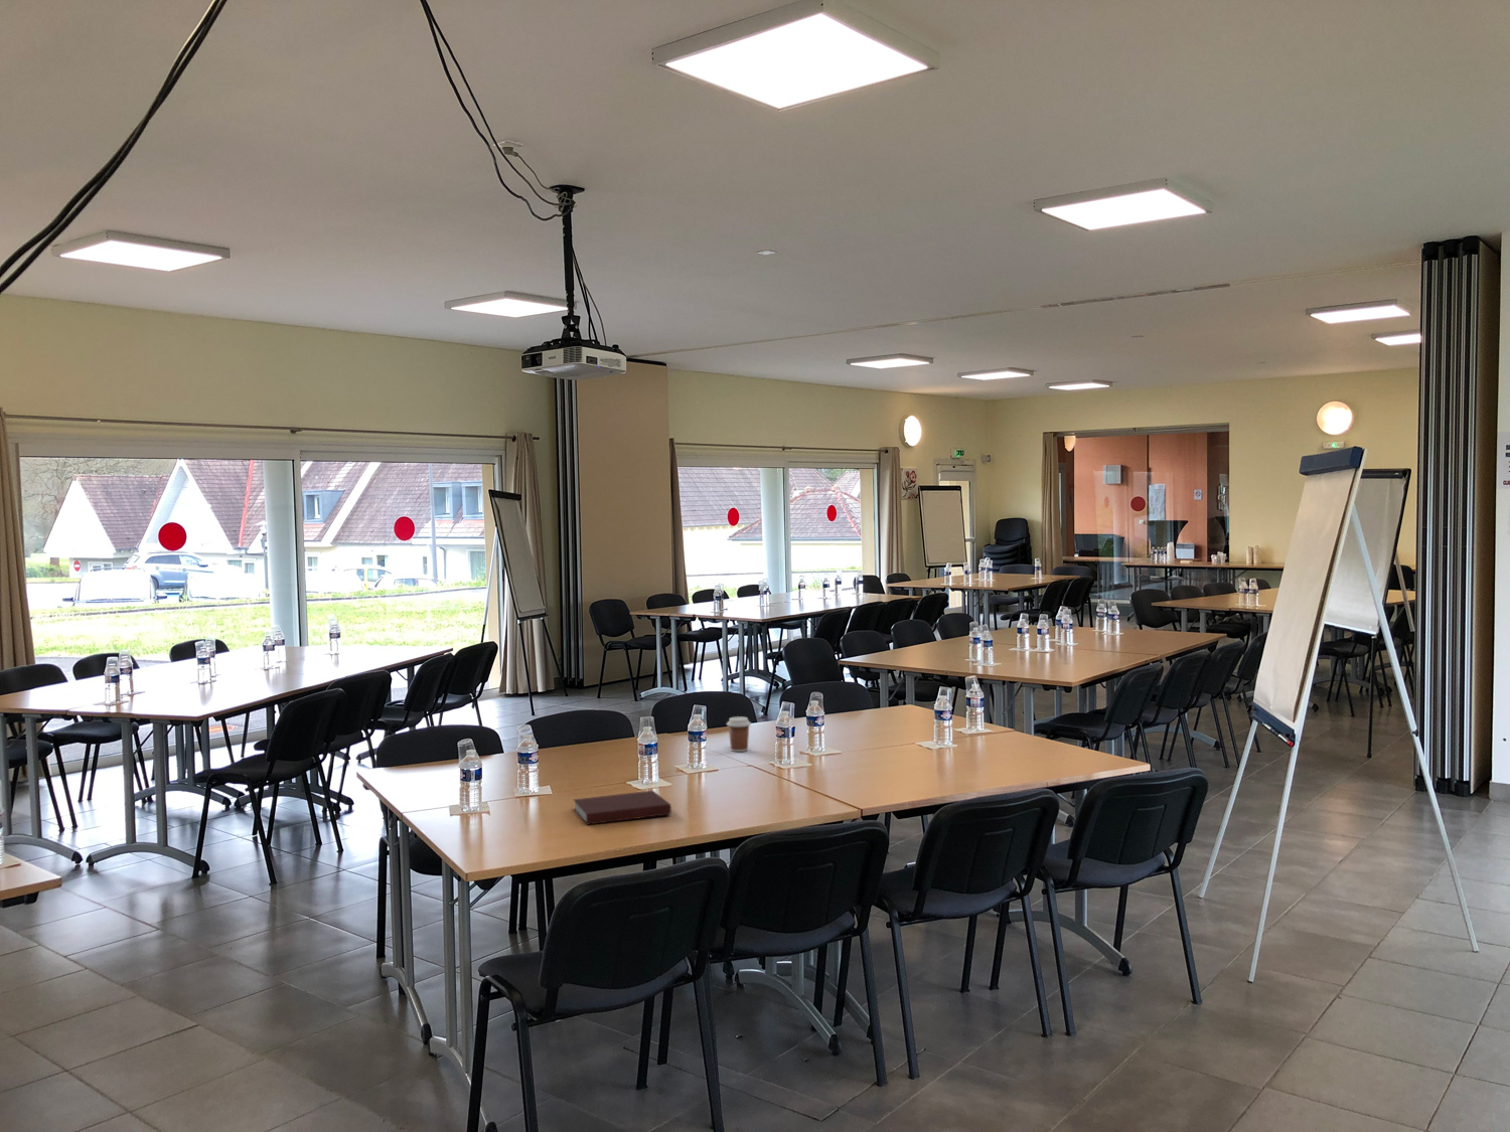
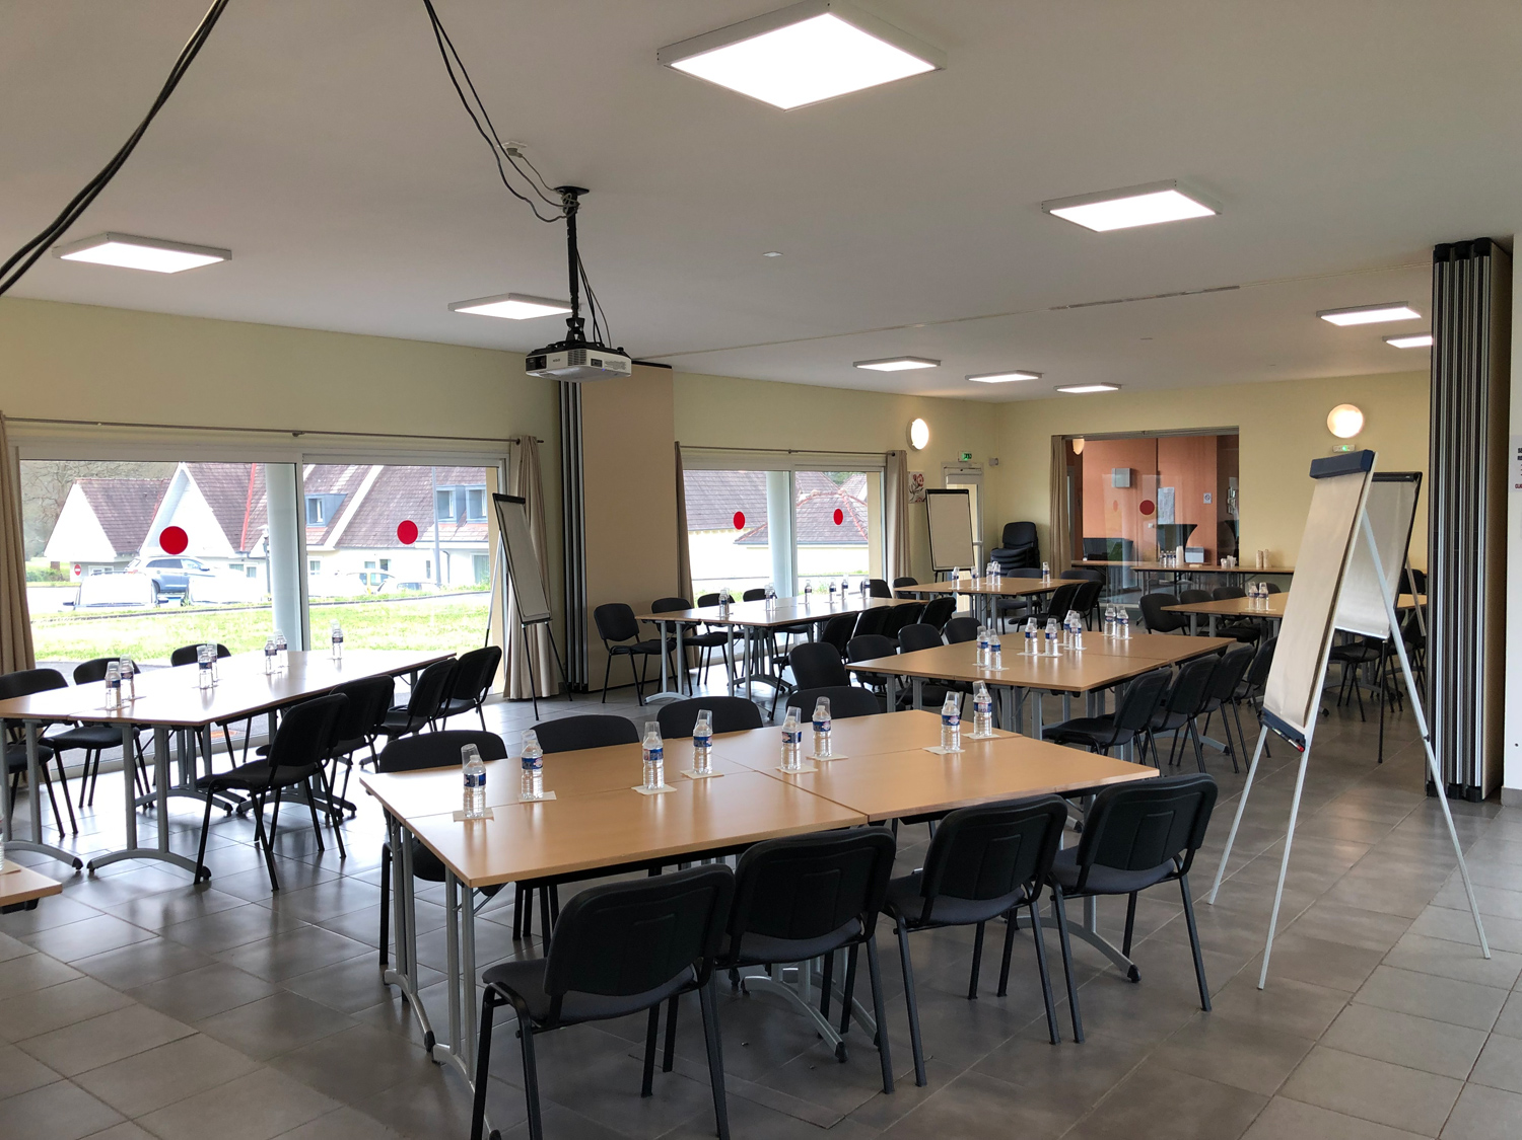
- coffee cup [725,716,751,753]
- notebook [573,790,673,826]
